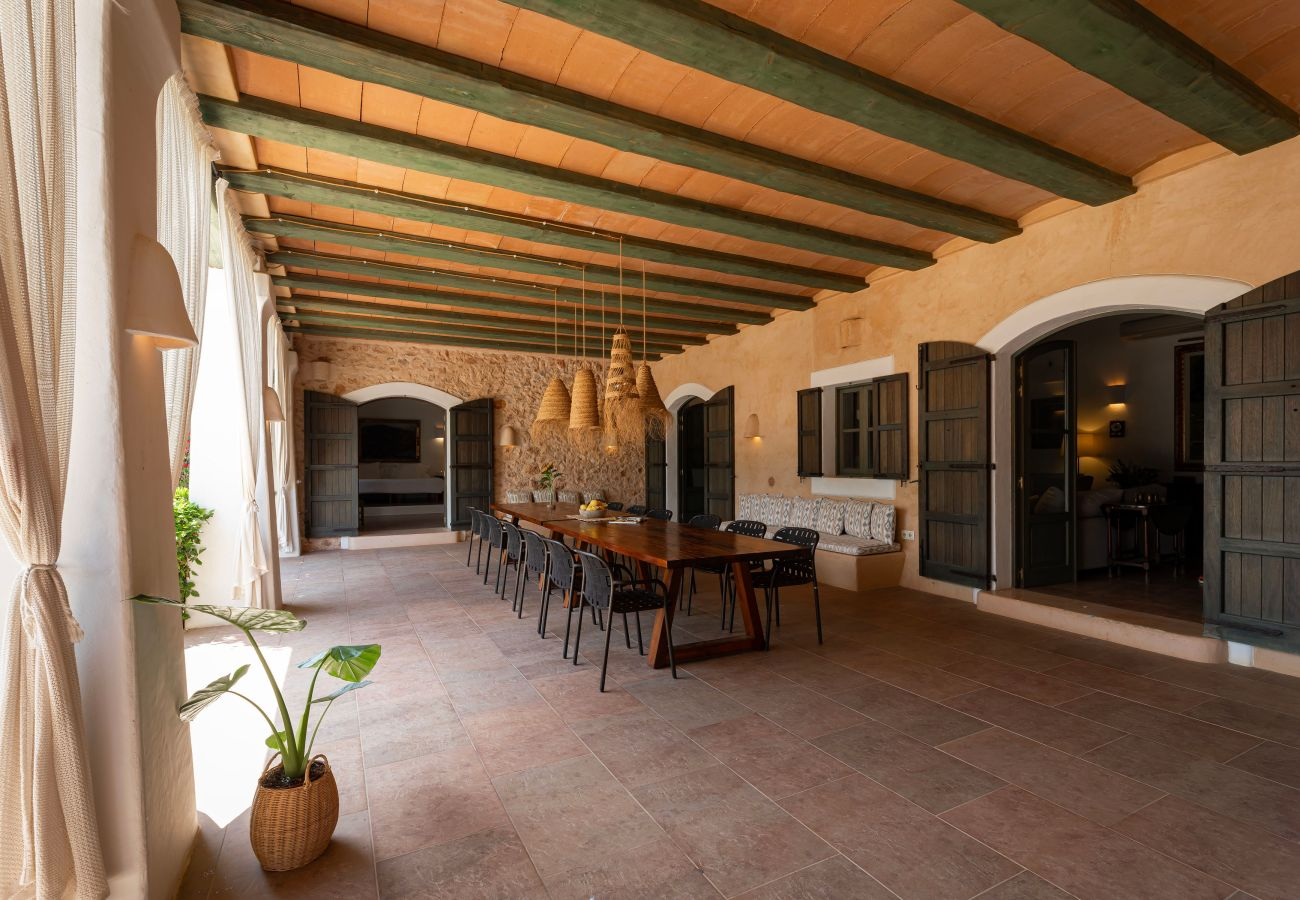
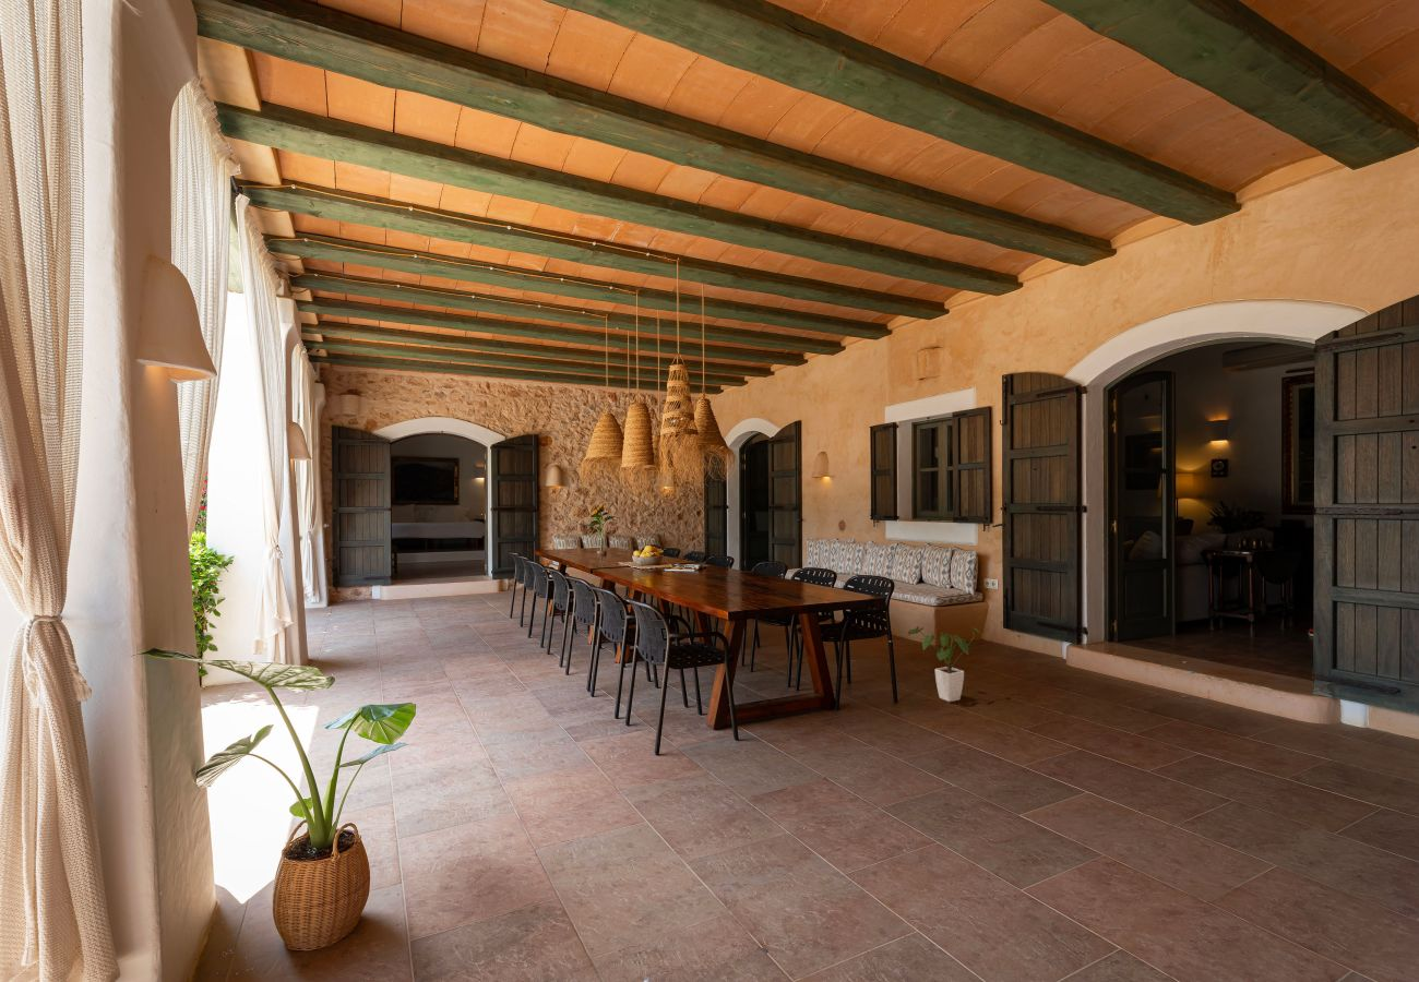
+ house plant [906,624,980,703]
